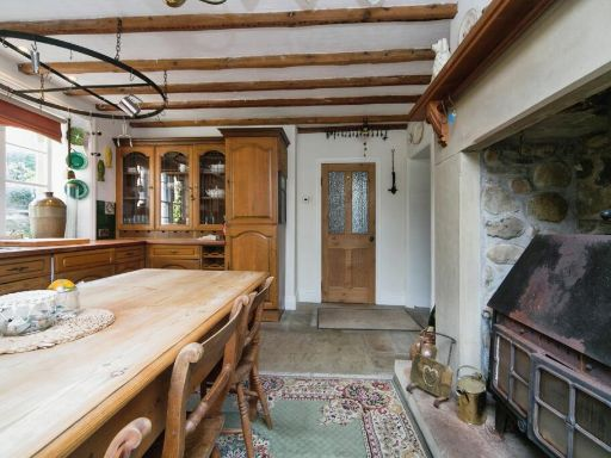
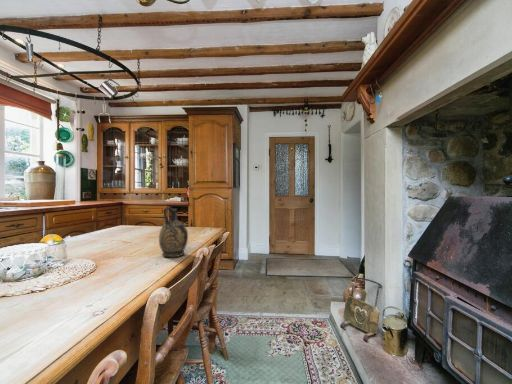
+ ceramic jug [158,206,189,258]
